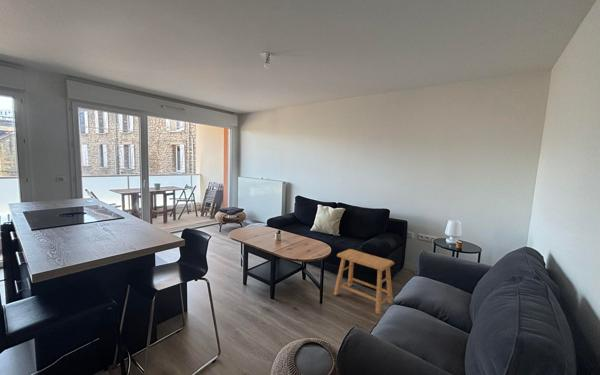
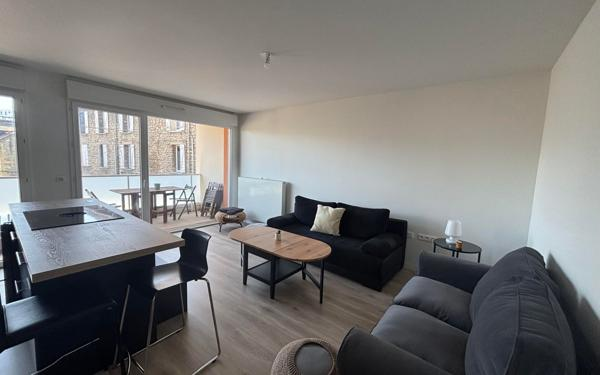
- stool [333,248,395,315]
